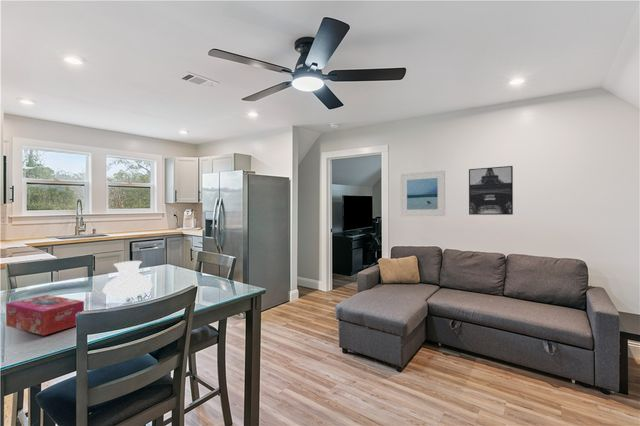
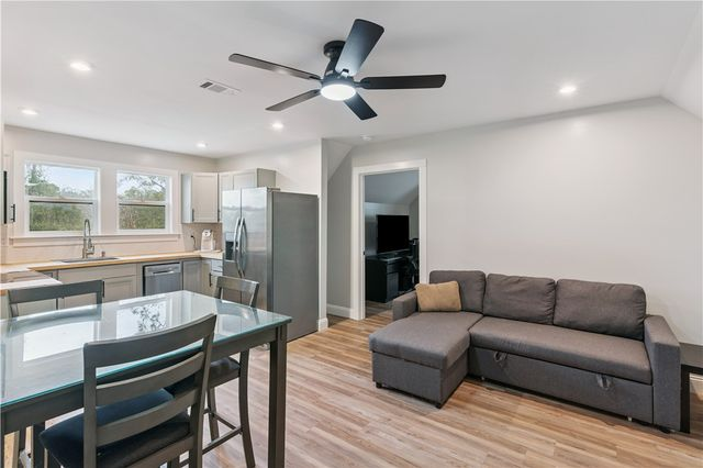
- vase [102,260,154,299]
- tissue box [5,294,85,337]
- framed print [400,170,446,217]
- wall art [468,165,514,216]
